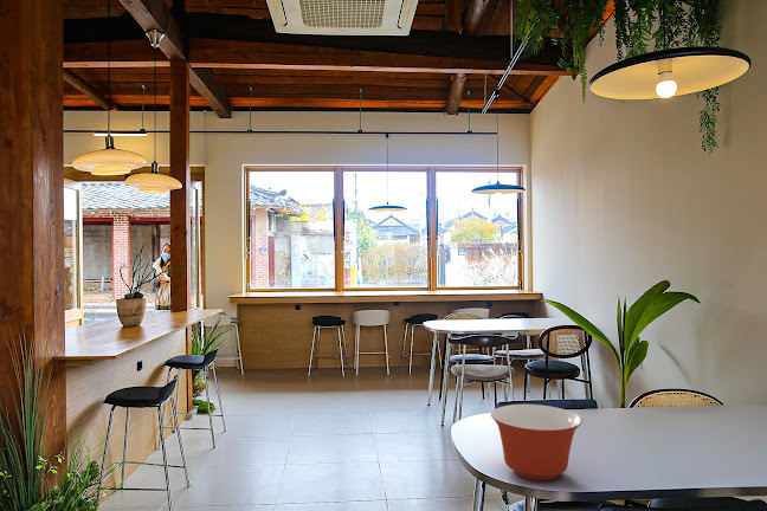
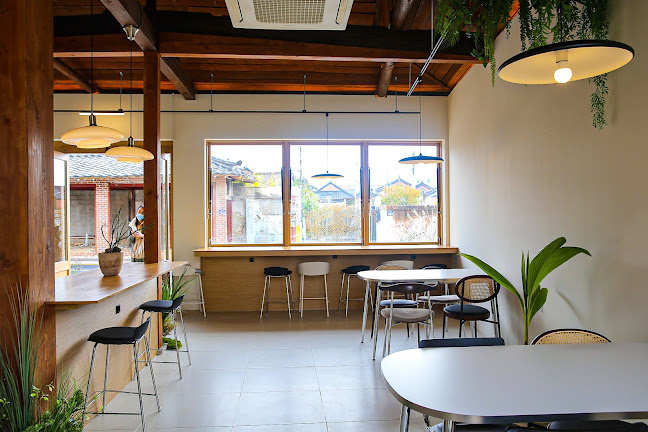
- mixing bowl [490,403,582,481]
